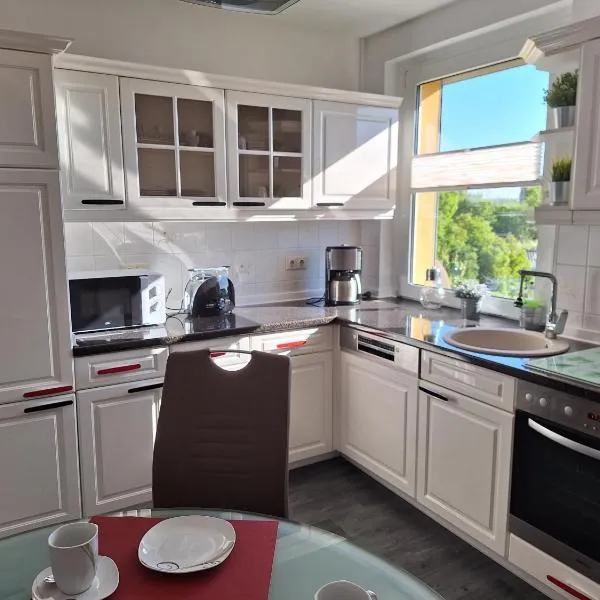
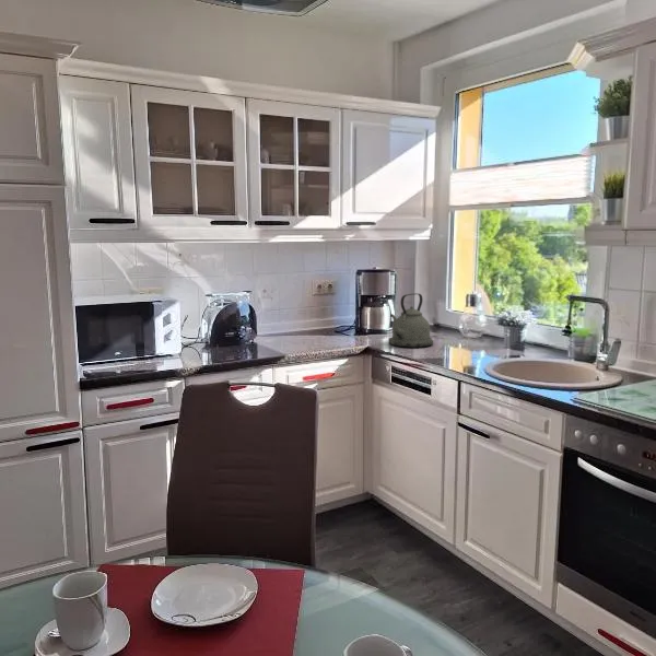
+ kettle [388,292,434,349]
